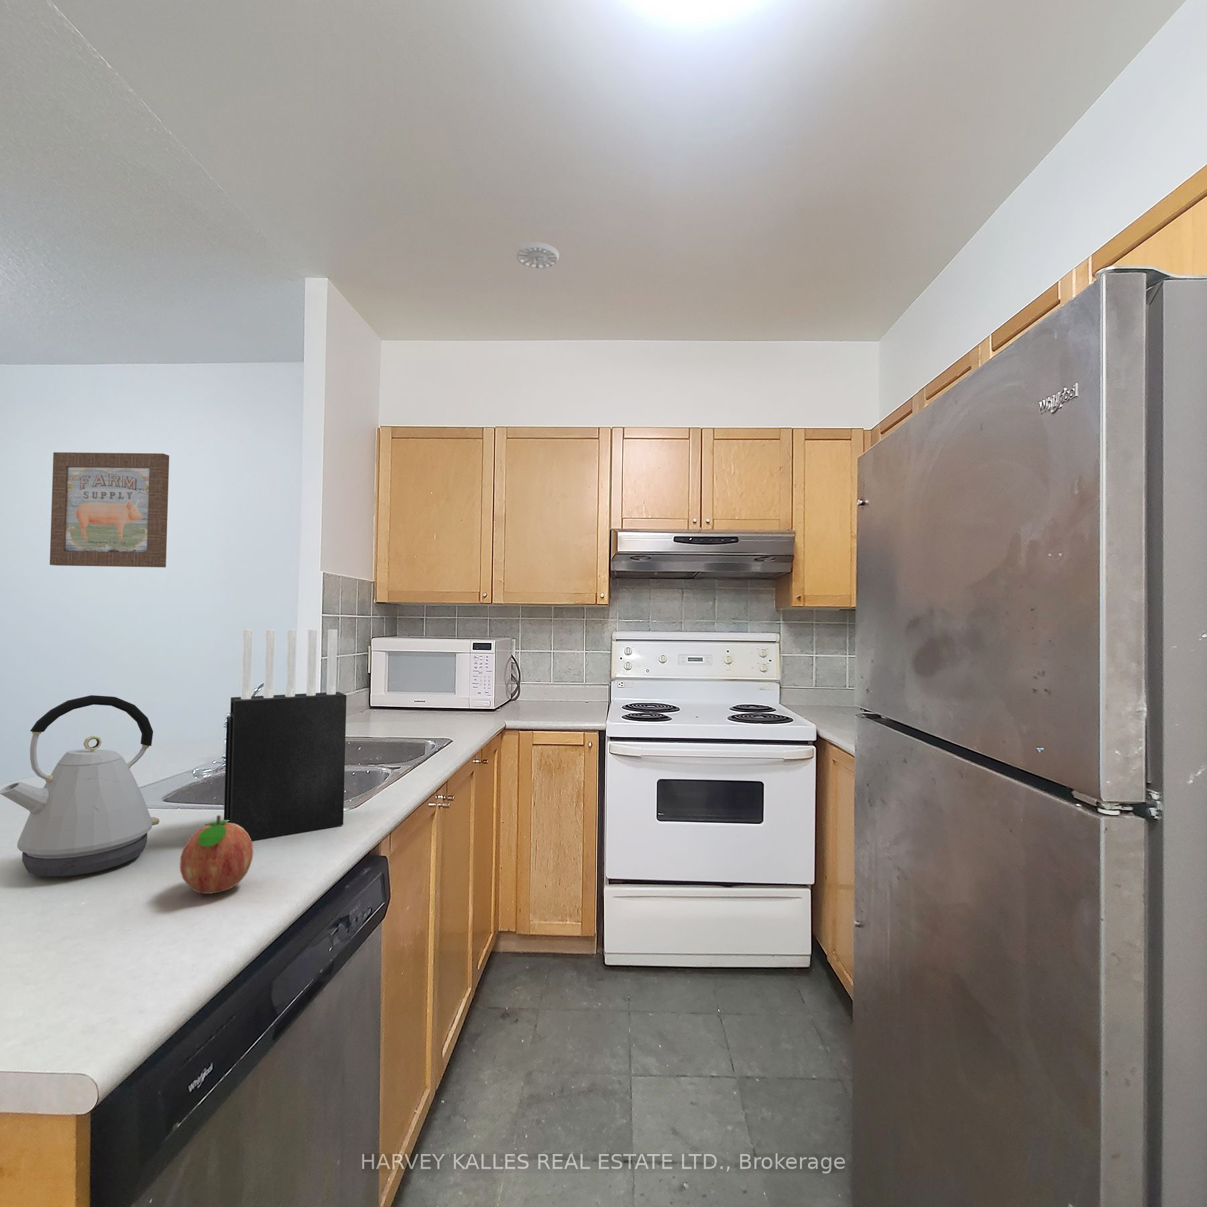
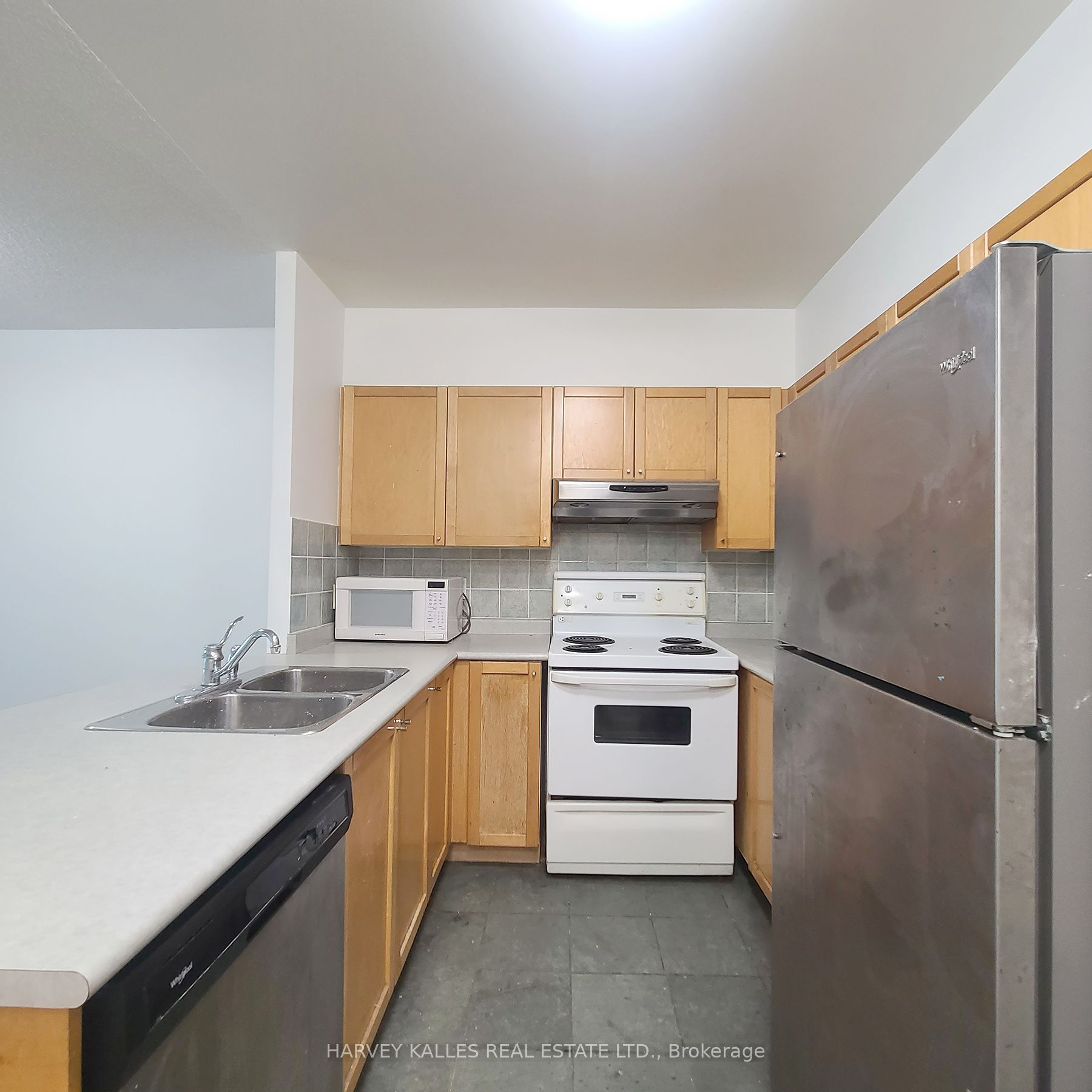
- fruit [180,815,254,894]
- smoke detector [516,241,560,270]
- knife block [223,629,347,841]
- kettle [0,695,160,878]
- wall art [49,452,169,568]
